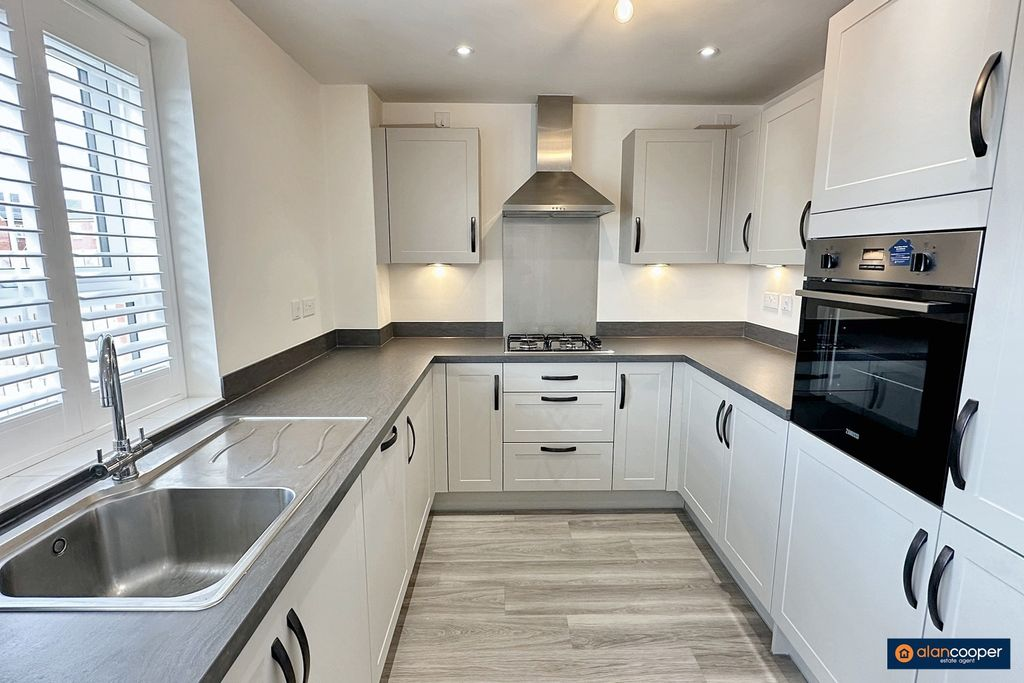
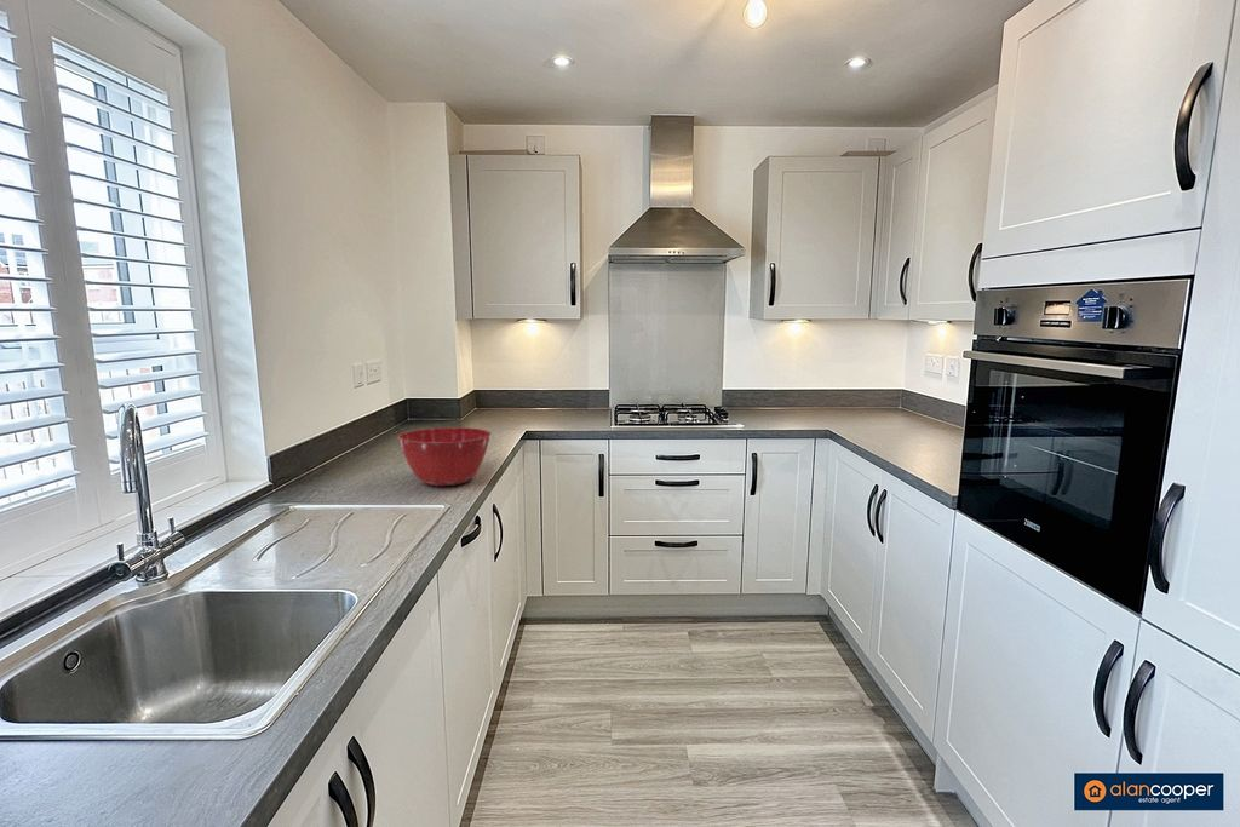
+ mixing bowl [396,426,493,487]
